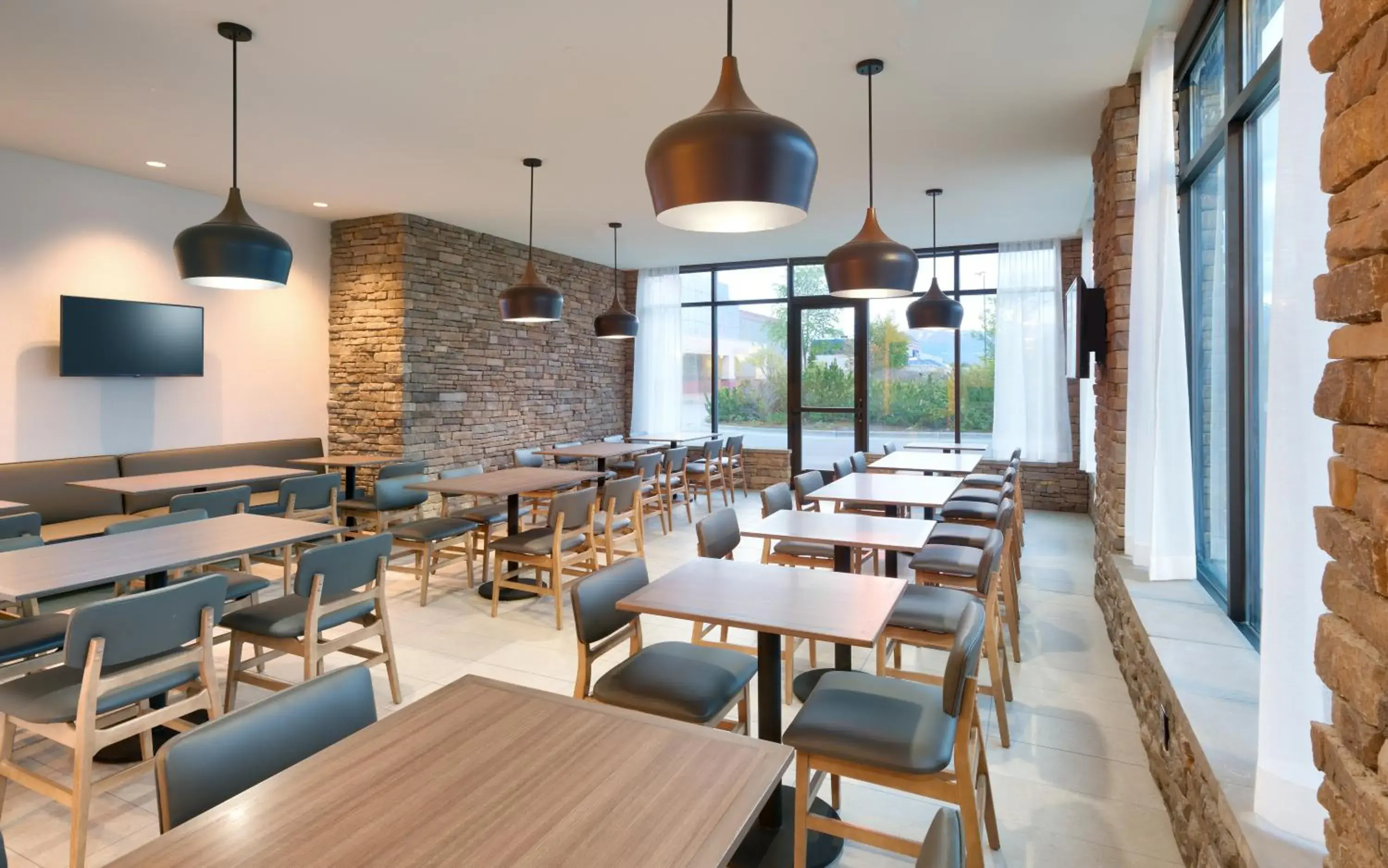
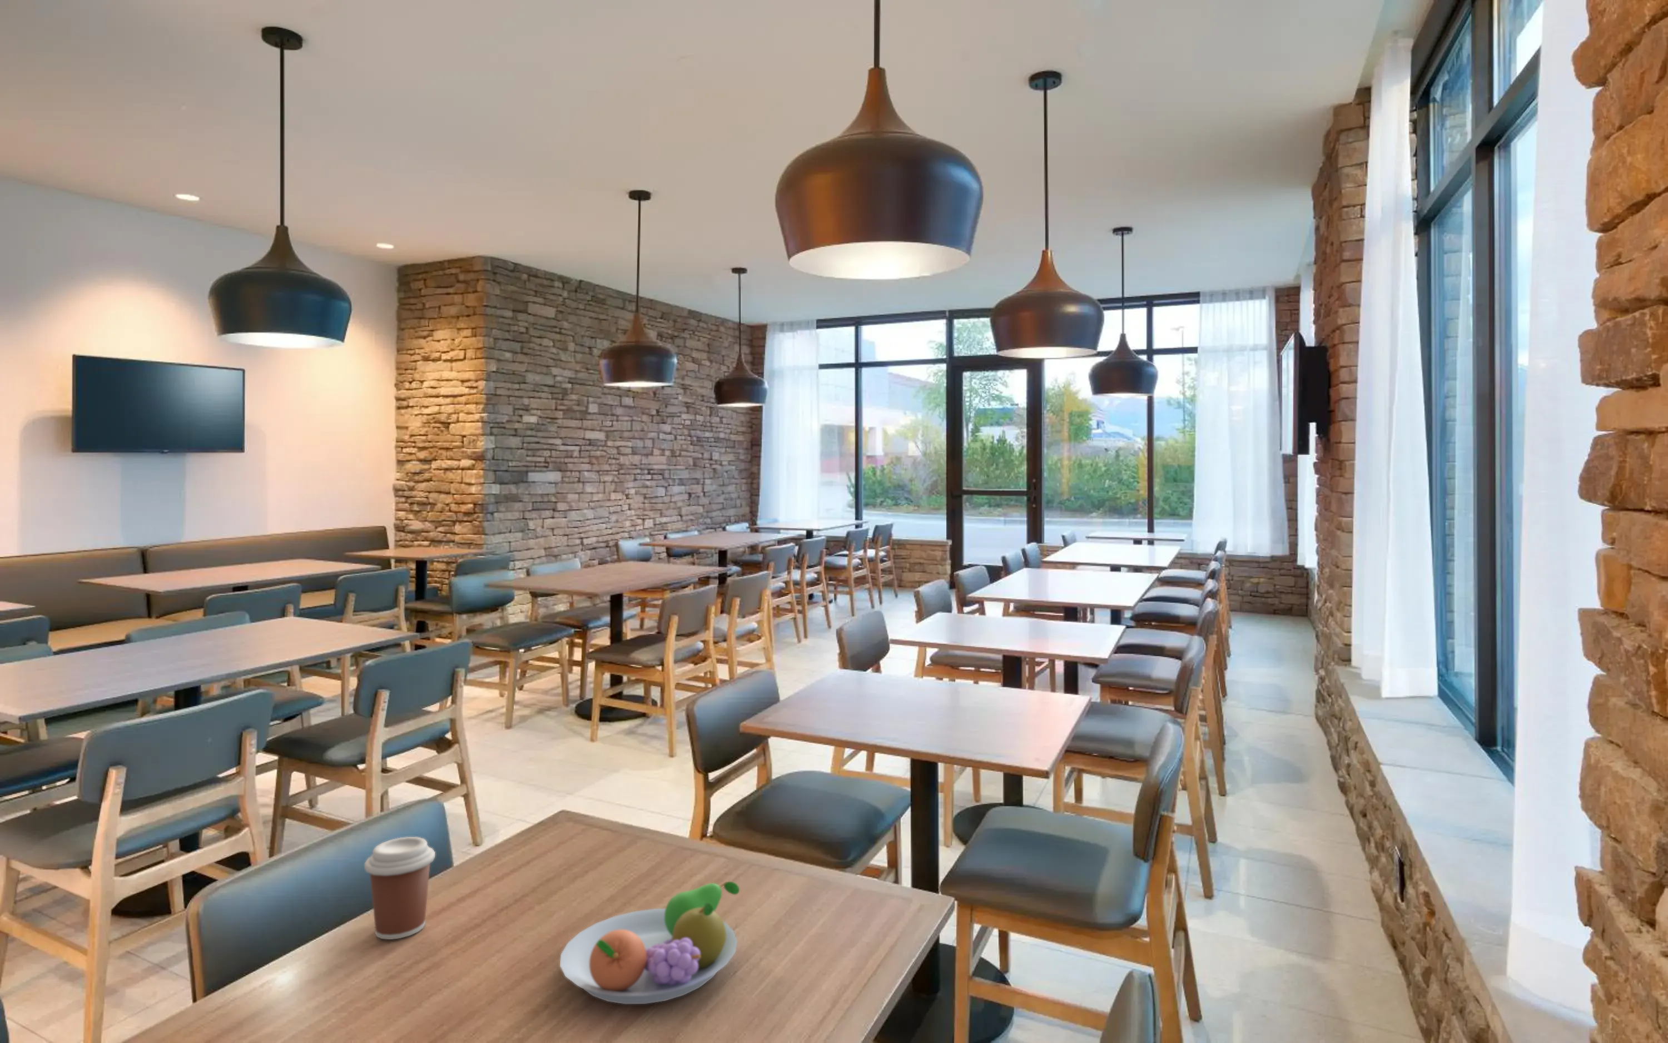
+ coffee cup [364,836,436,940]
+ fruit bowl [559,881,740,1005]
